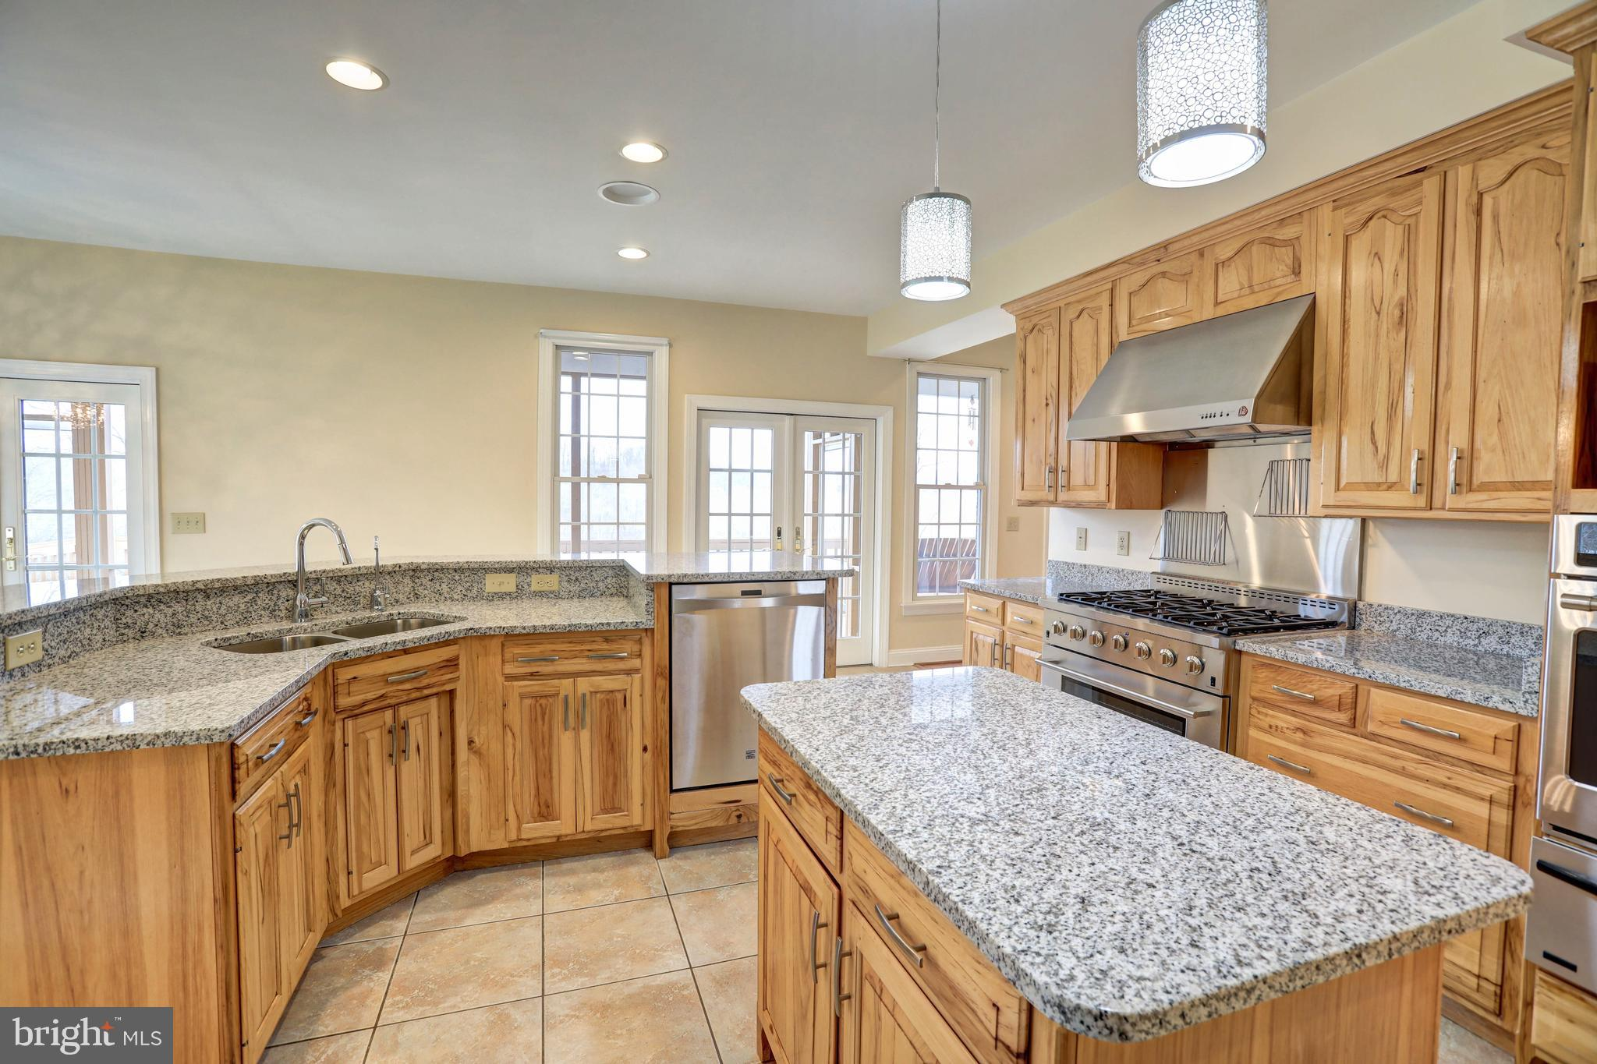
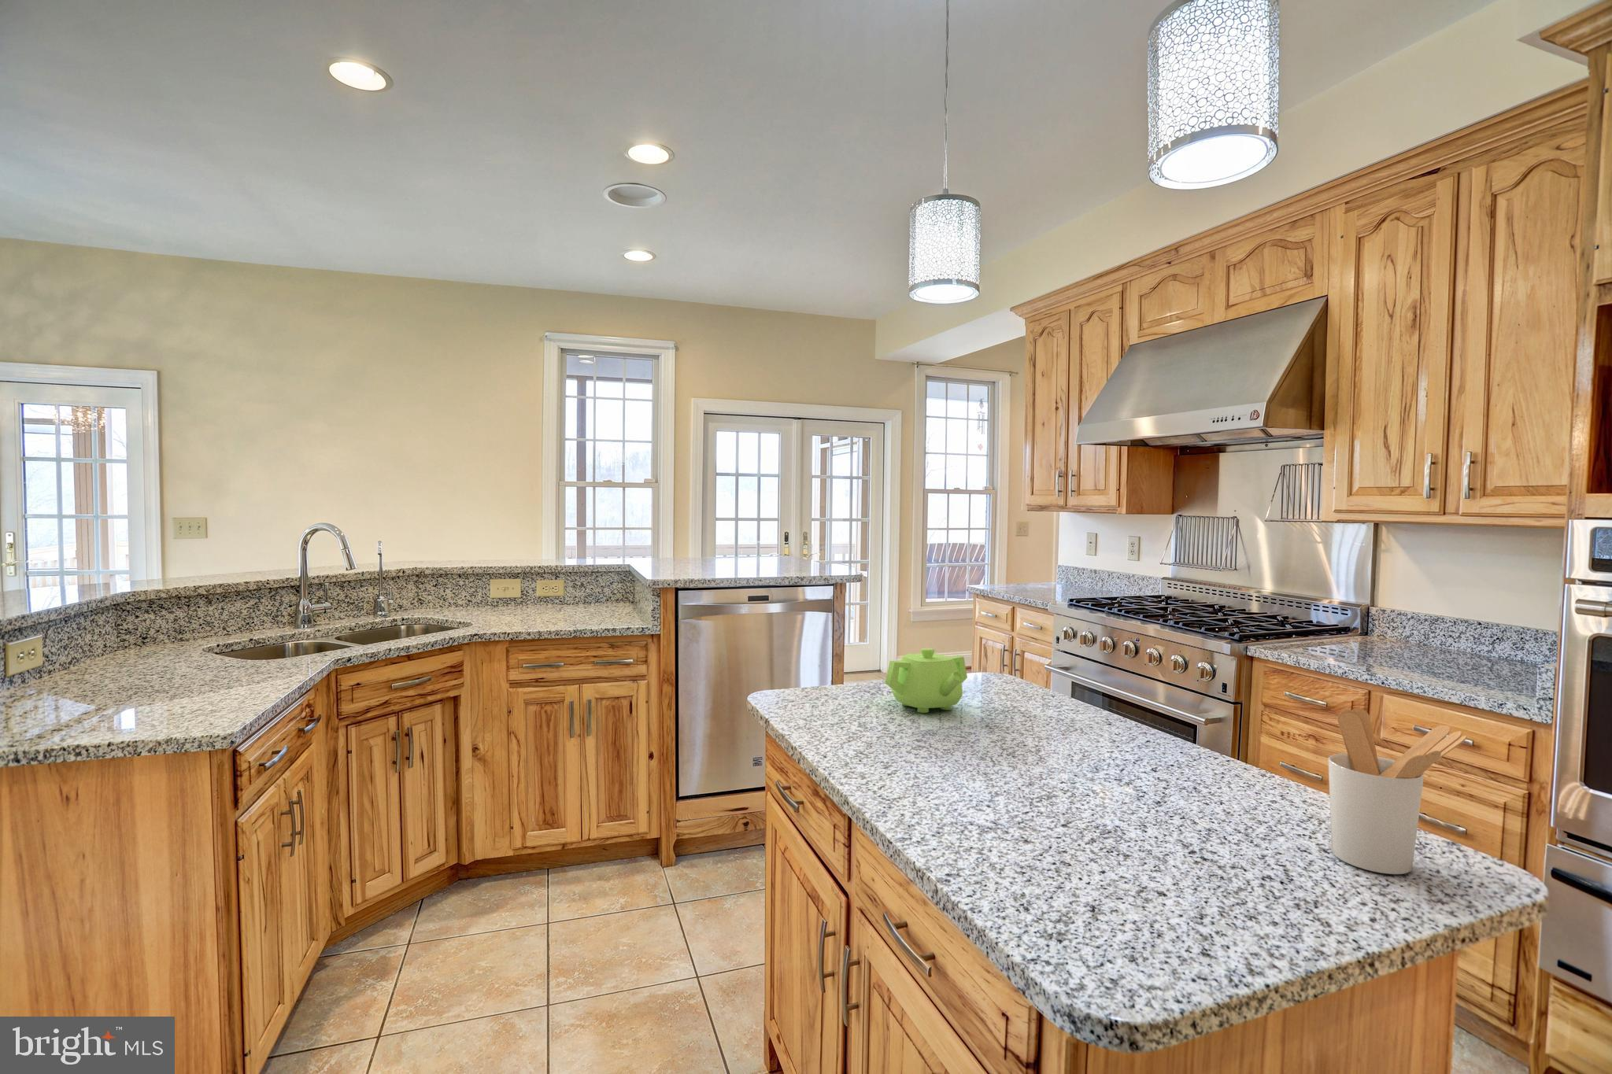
+ teapot [885,647,968,713]
+ utensil holder [1328,708,1468,875]
